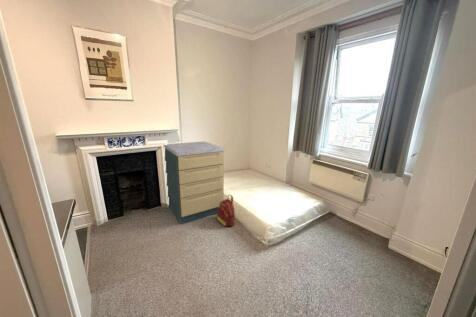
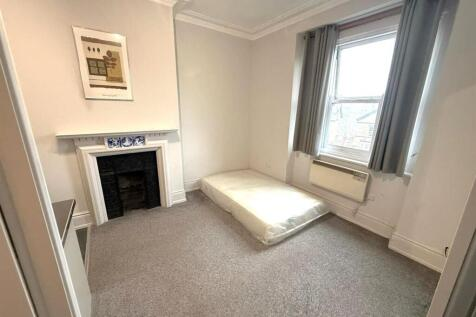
- backpack [216,194,236,228]
- cabinet [163,140,226,225]
